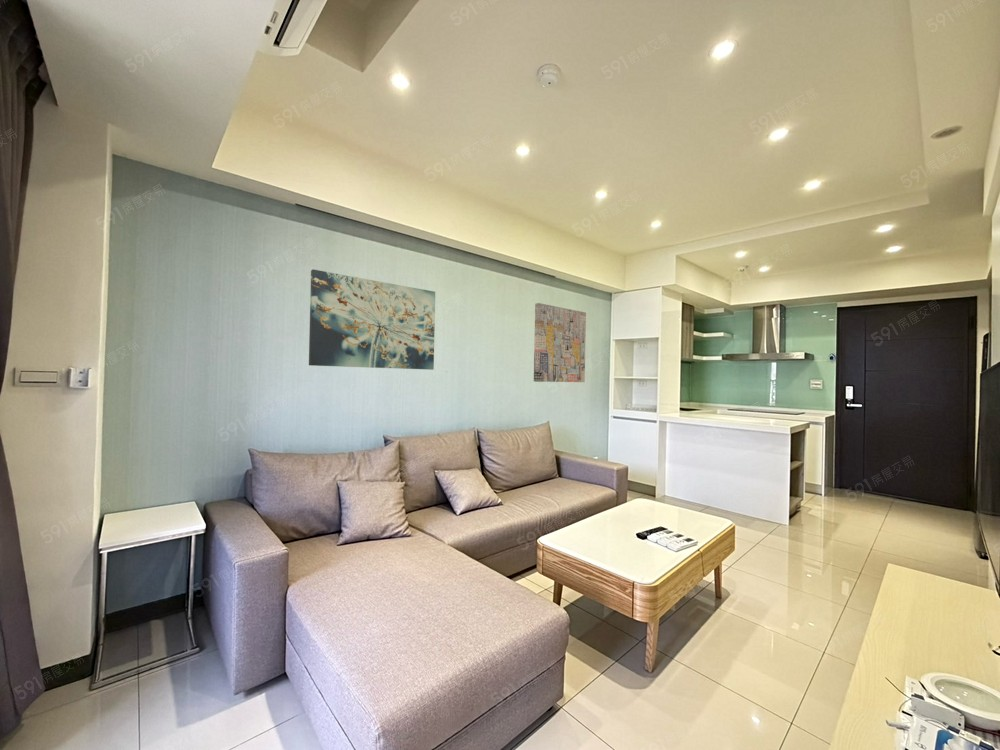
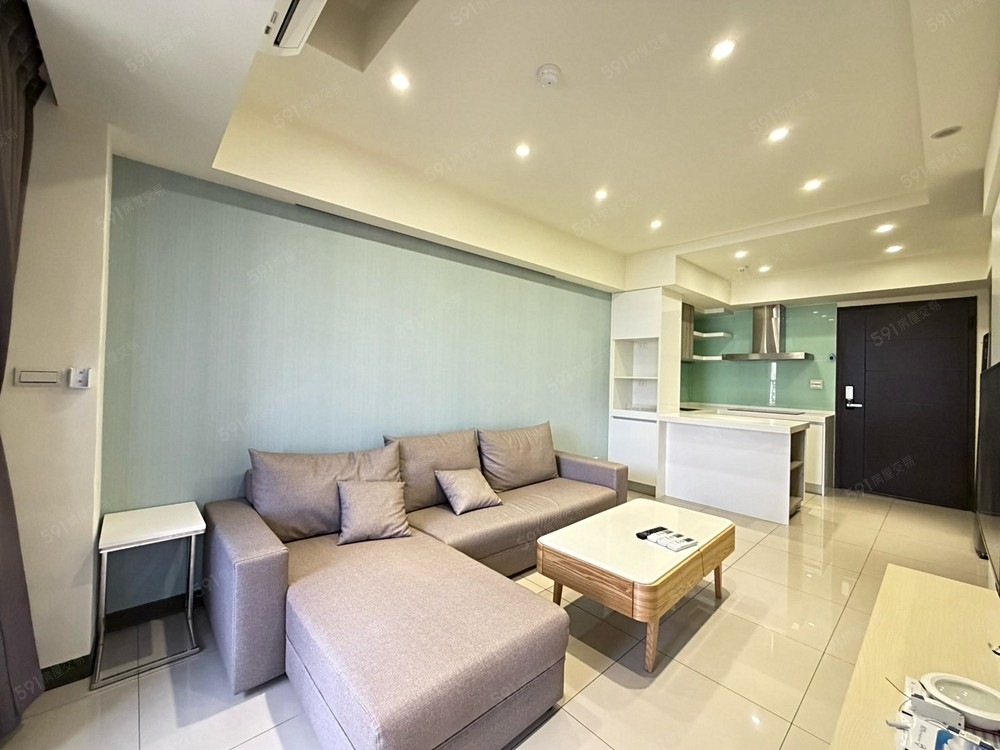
- wall art [308,269,436,371]
- wall art [533,302,587,383]
